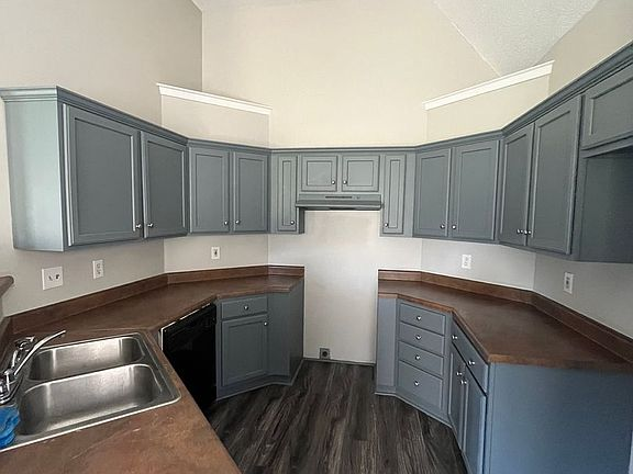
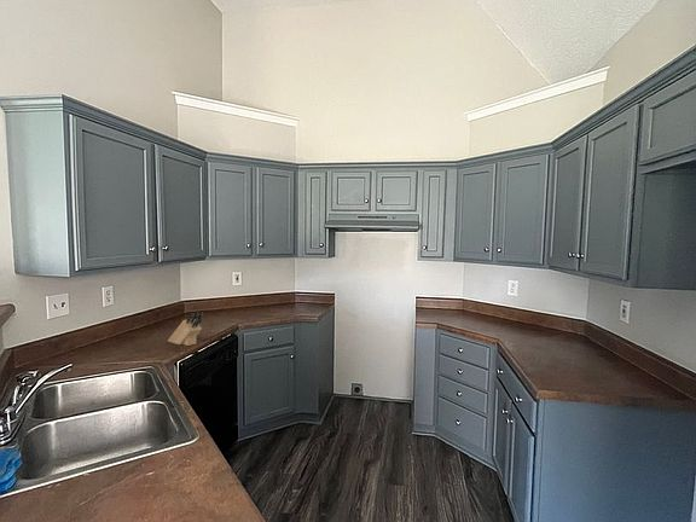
+ knife block [167,311,204,347]
